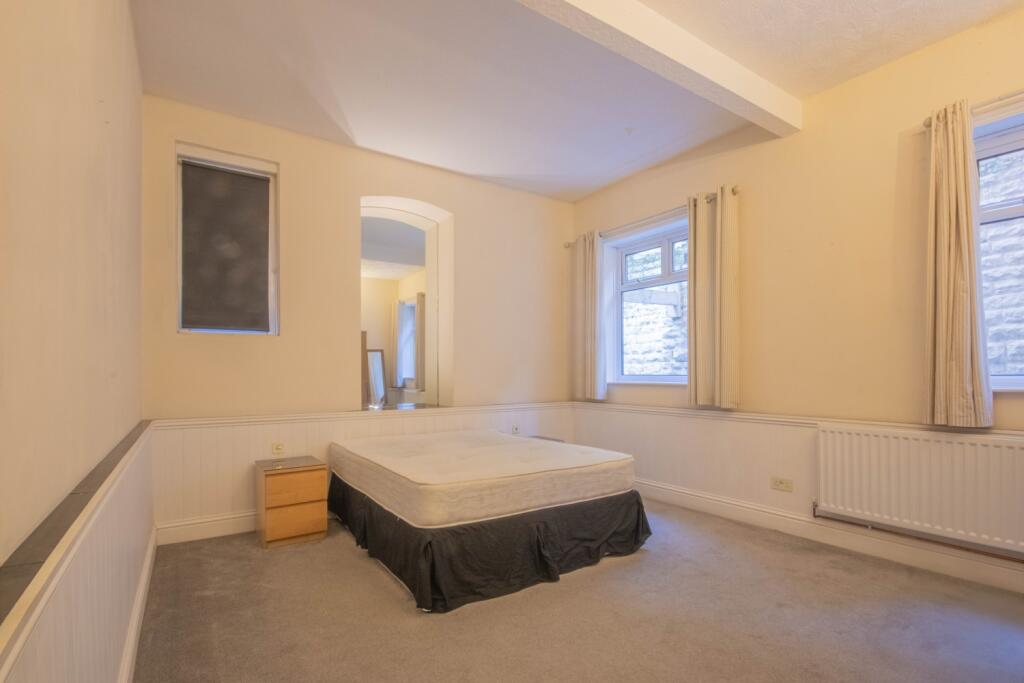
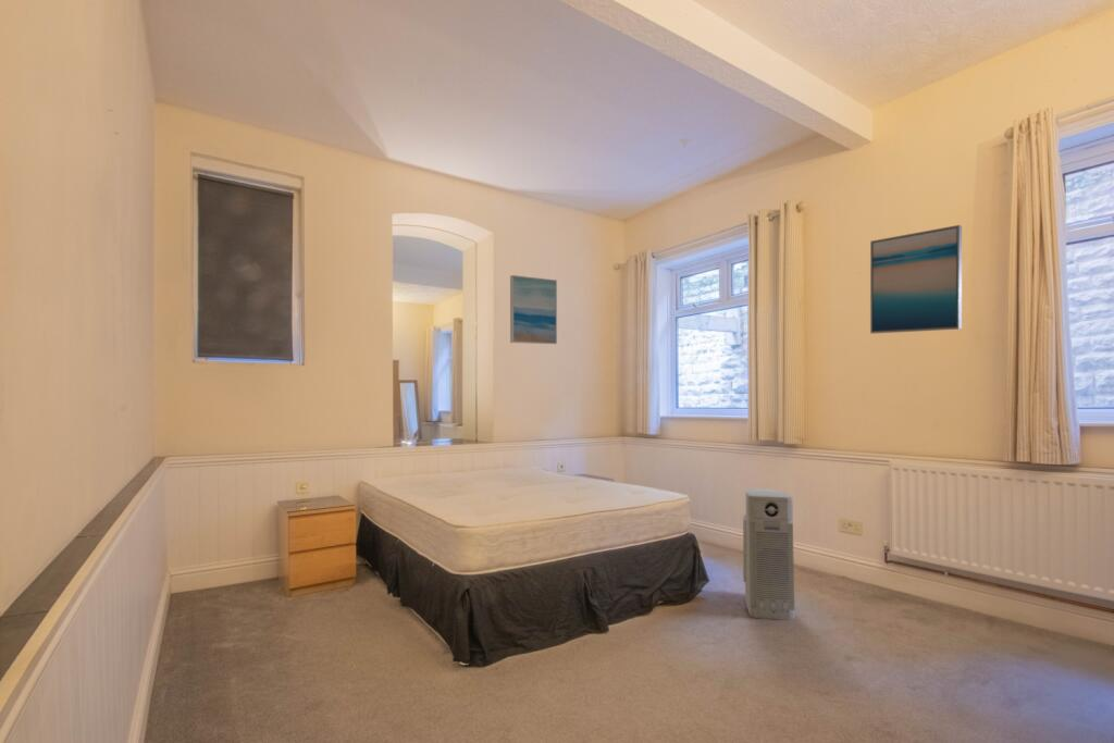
+ air purifier [742,487,795,621]
+ wall art [509,274,558,345]
+ wall art [869,224,963,335]
